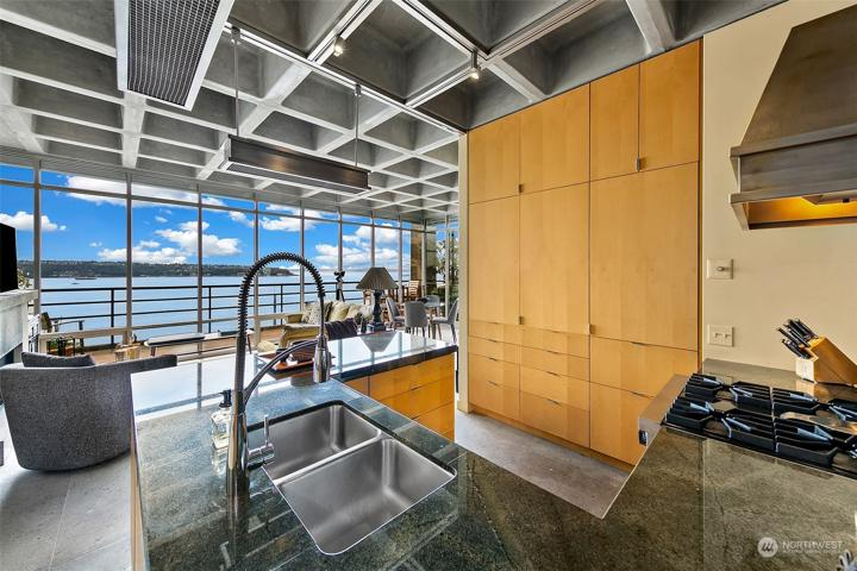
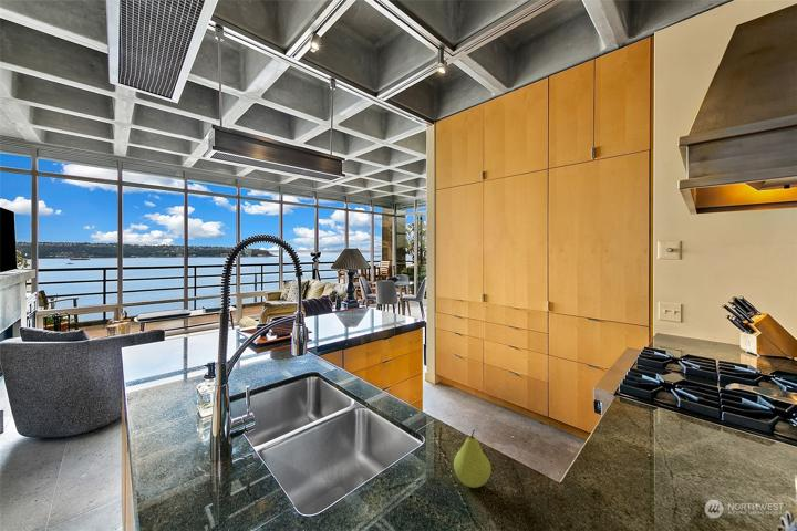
+ fruit [453,428,493,489]
